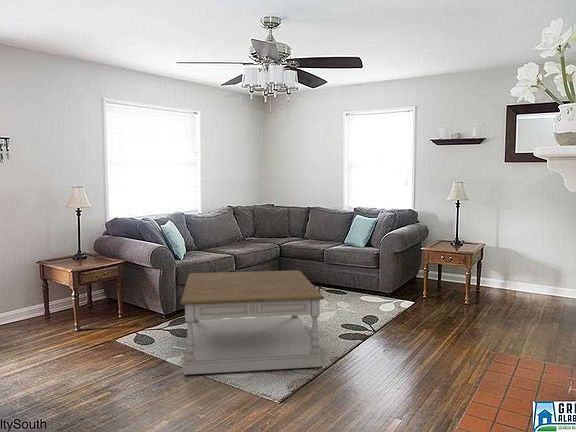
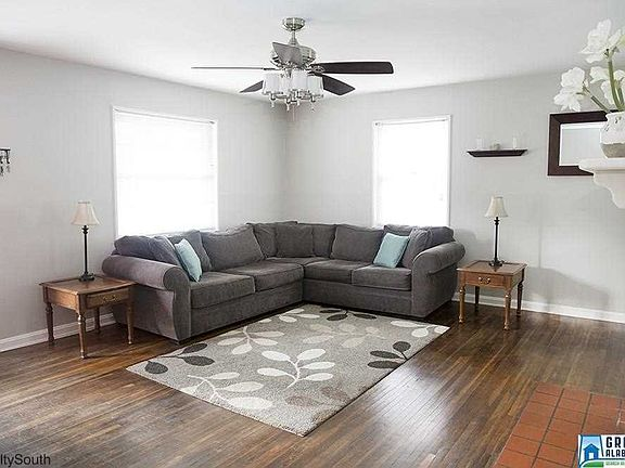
- coffee table [180,270,325,376]
